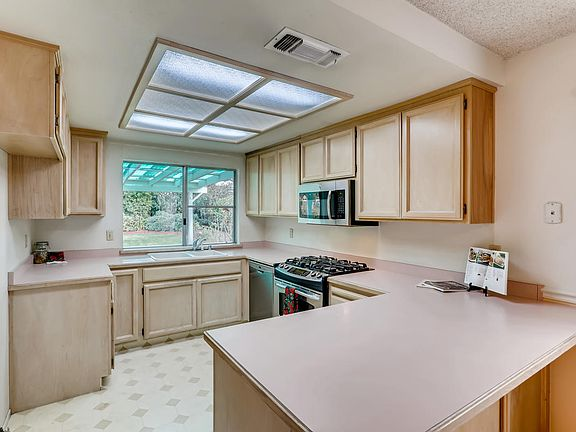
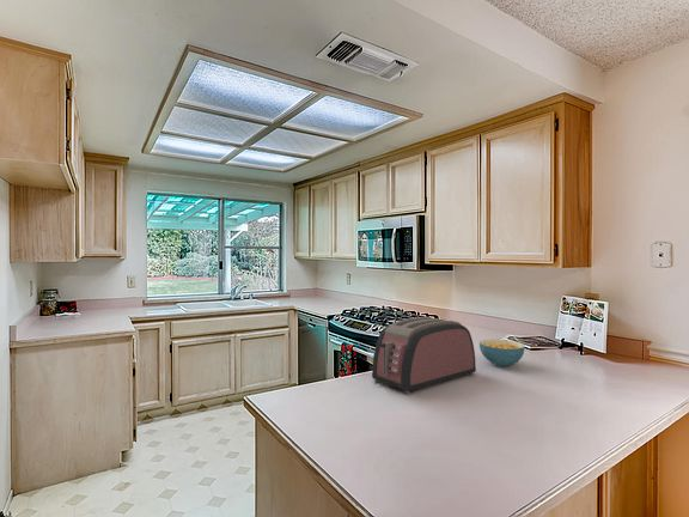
+ toaster [371,316,477,395]
+ cereal bowl [478,339,526,367]
